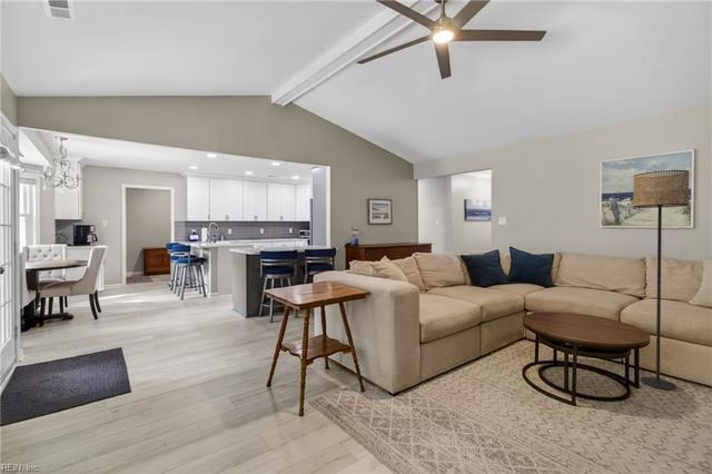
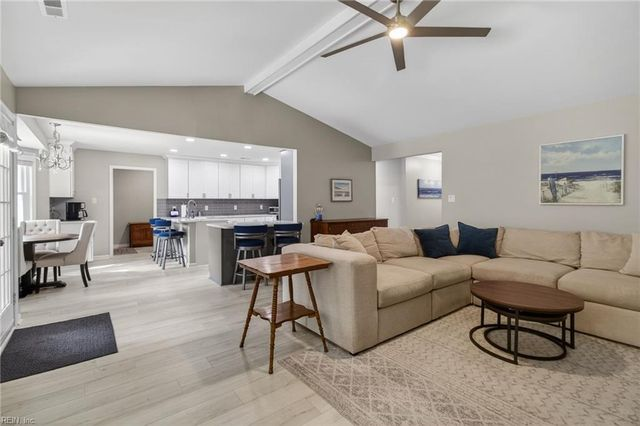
- floor lamp [632,169,690,391]
